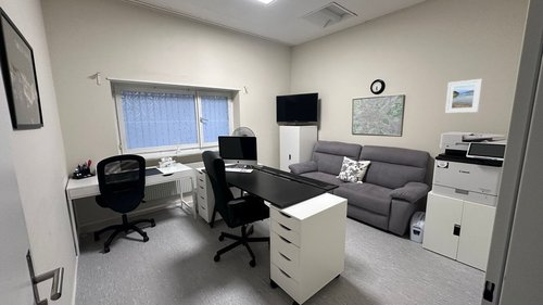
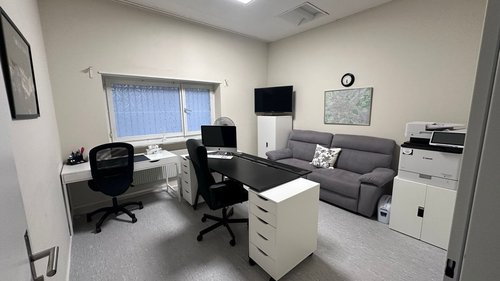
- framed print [444,78,483,114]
